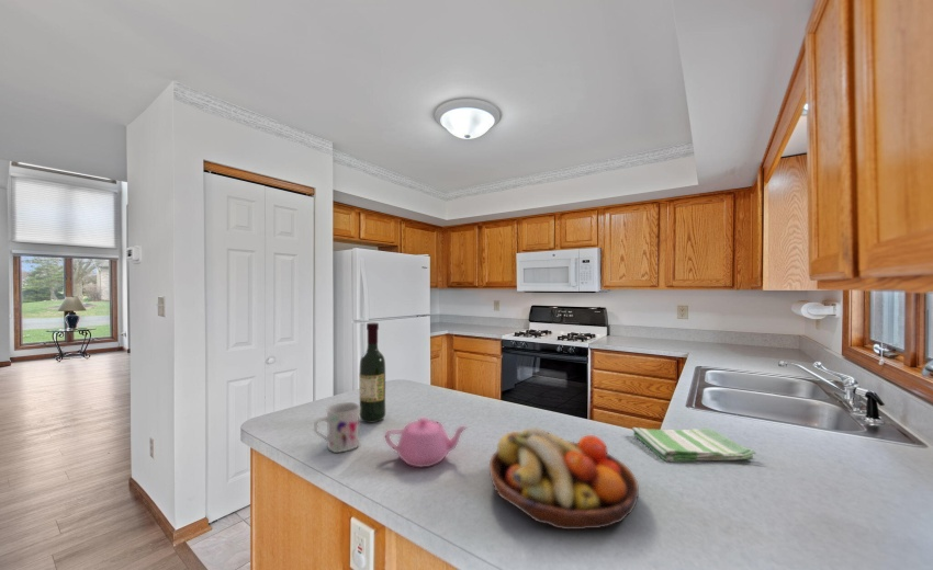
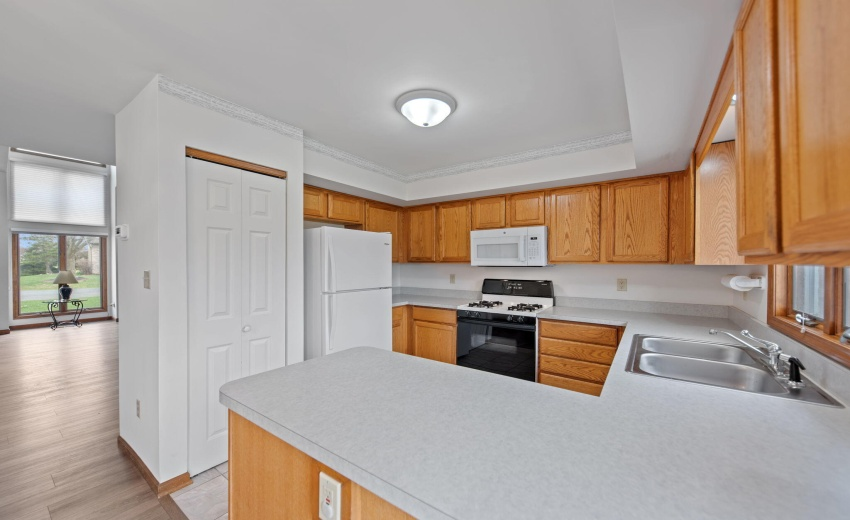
- dish towel [631,426,756,463]
- teapot [384,417,469,468]
- mug [313,401,360,454]
- fruit bowl [488,428,640,531]
- wine bottle [358,321,386,423]
